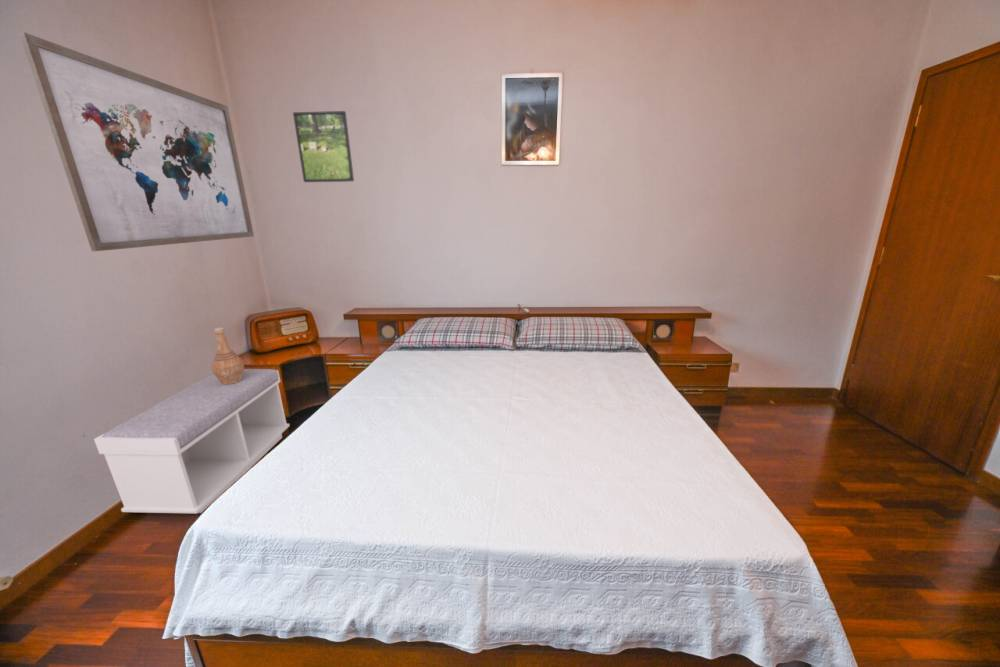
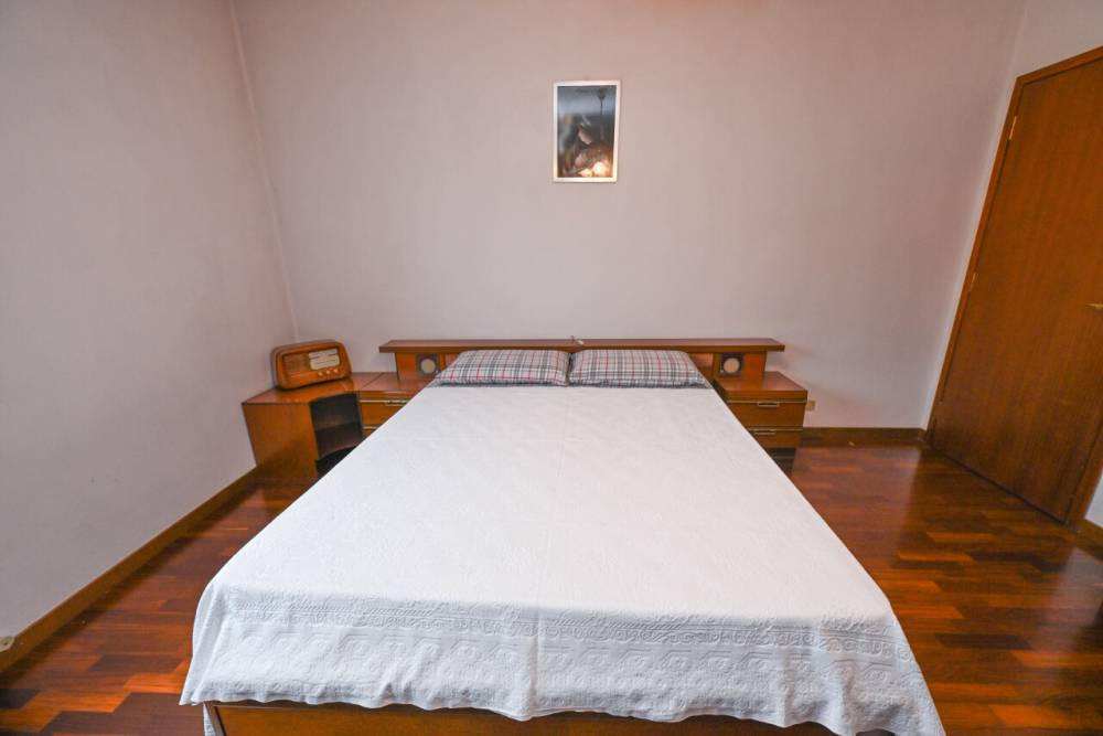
- bench [93,368,291,514]
- wall art [18,31,255,252]
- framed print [292,110,355,183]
- vase [211,326,245,385]
